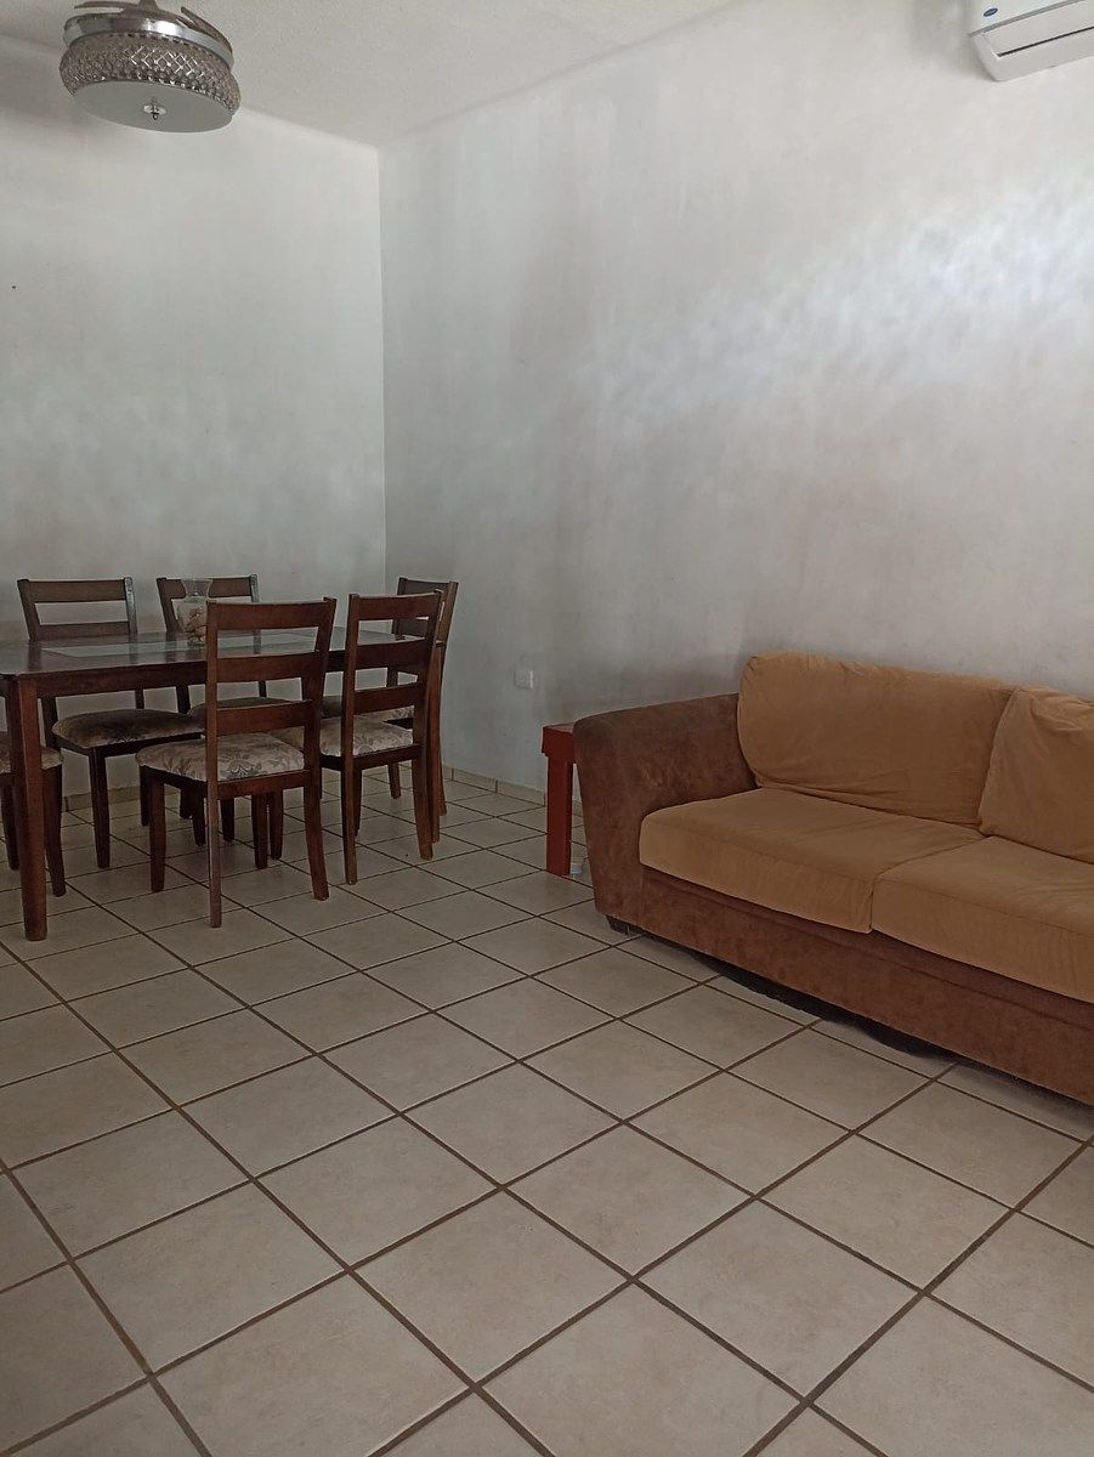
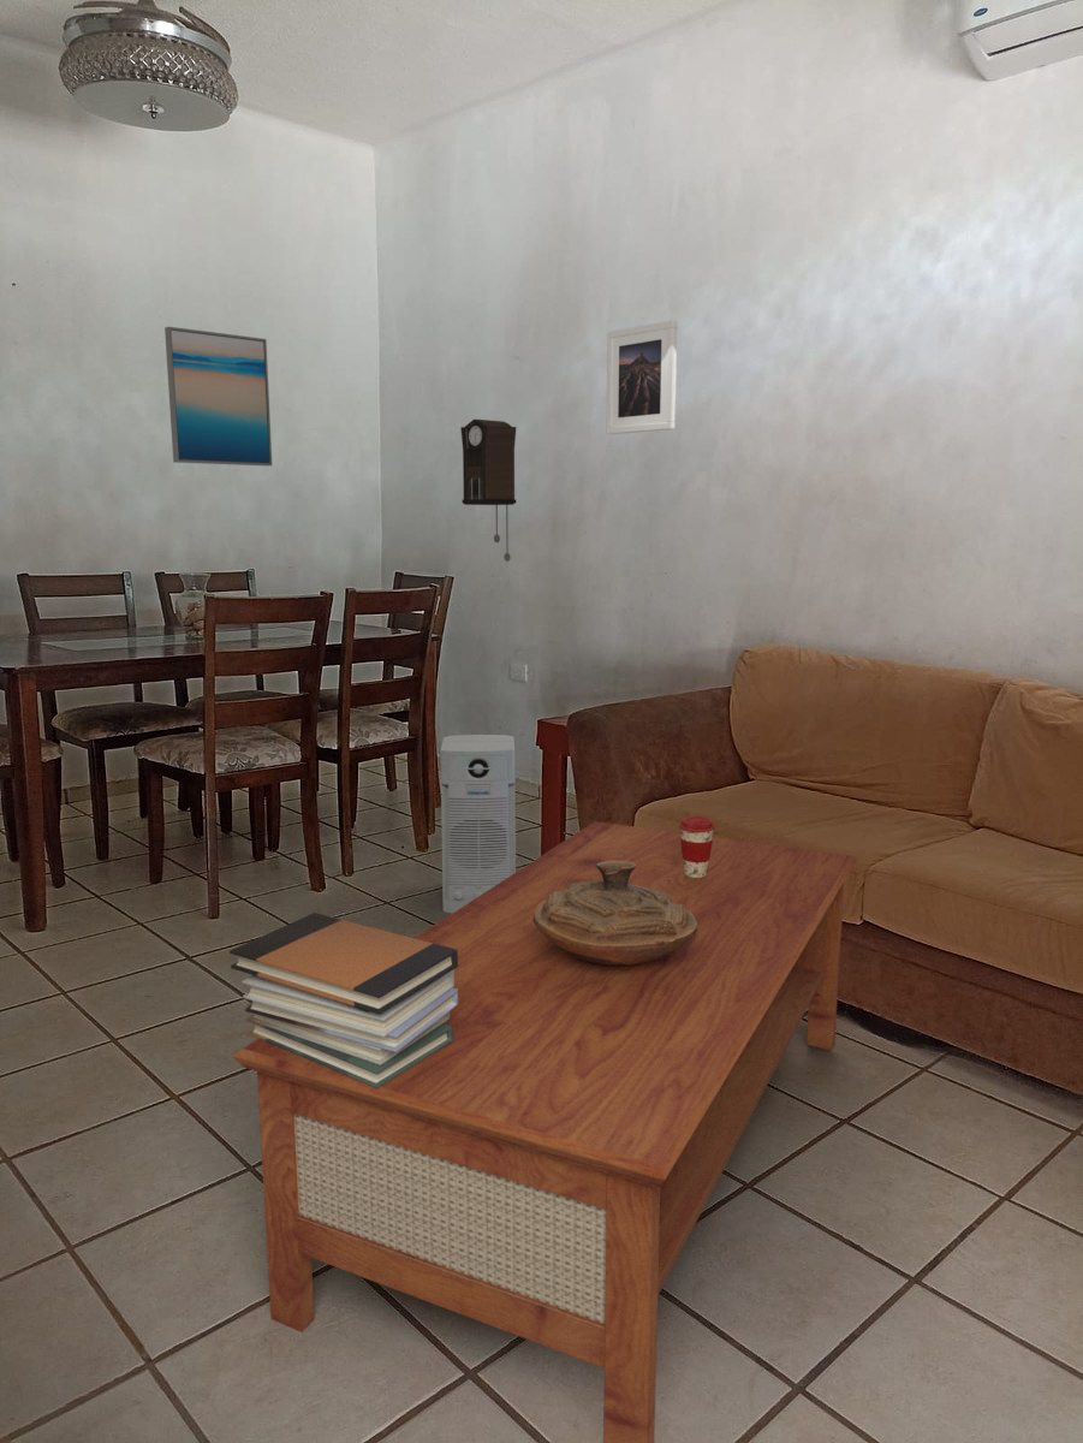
+ air purifier [440,734,517,914]
+ wall art [163,326,273,468]
+ pendulum clock [459,418,517,563]
+ coffee cup [678,815,716,878]
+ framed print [605,319,678,435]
+ decorative bowl [534,861,697,966]
+ book stack [228,911,458,1088]
+ coffee table [231,820,858,1443]
